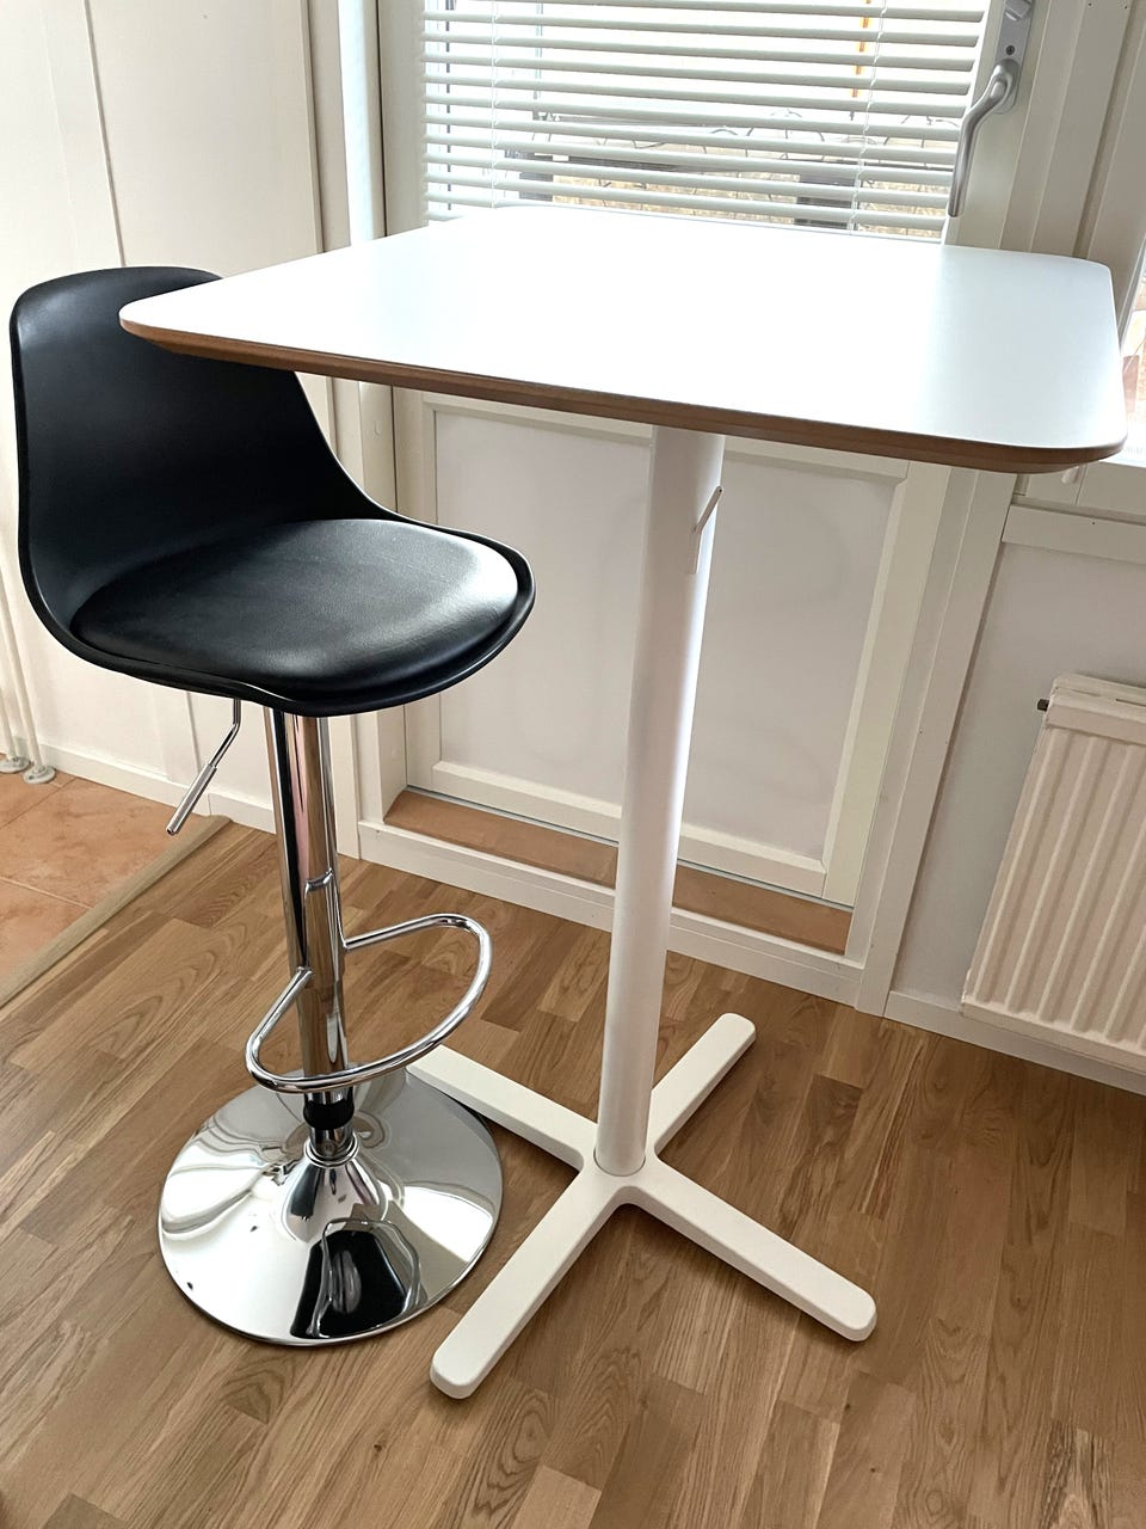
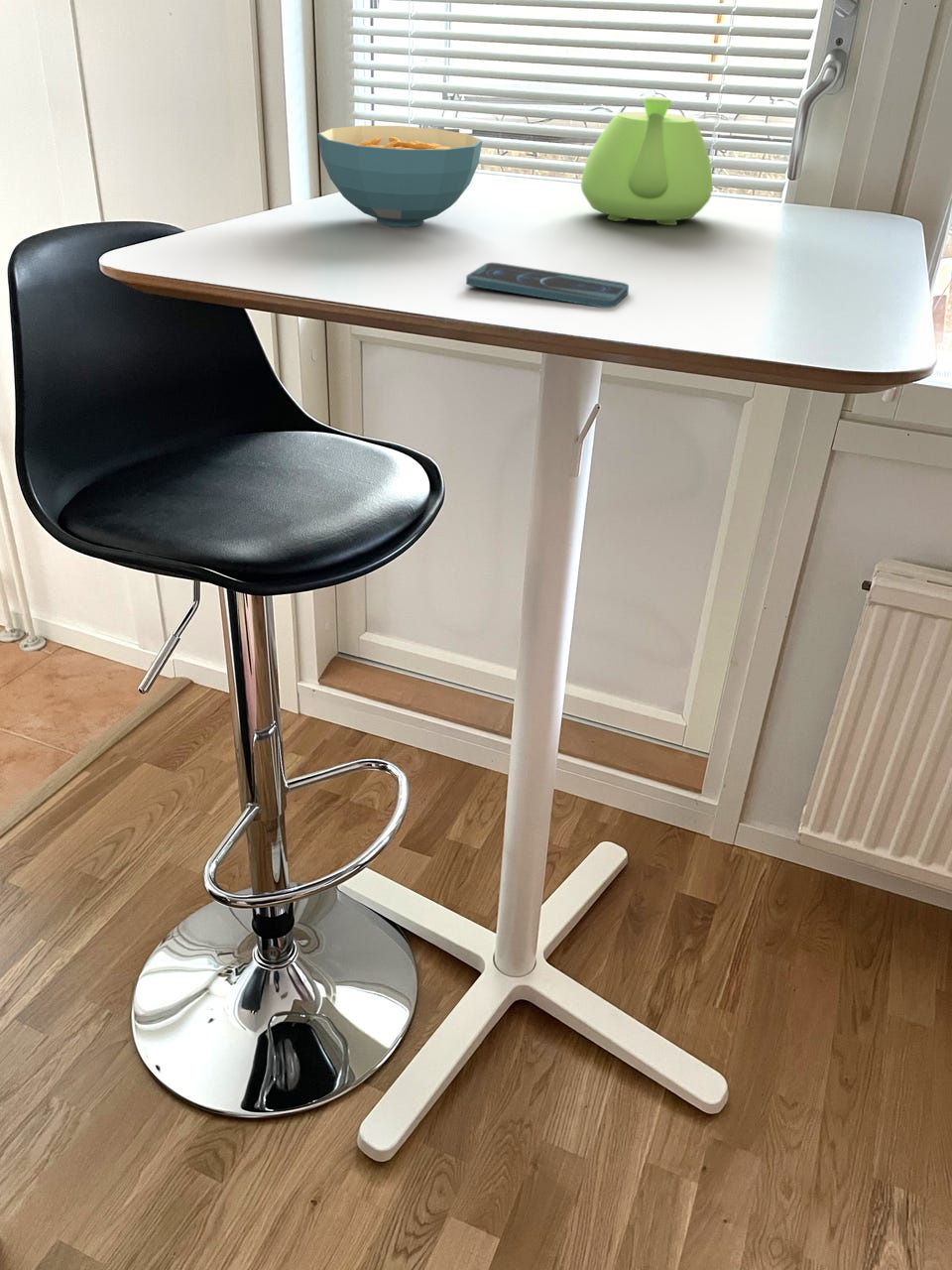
+ cereal bowl [317,125,483,227]
+ smartphone [465,262,630,309]
+ teapot [580,96,713,226]
